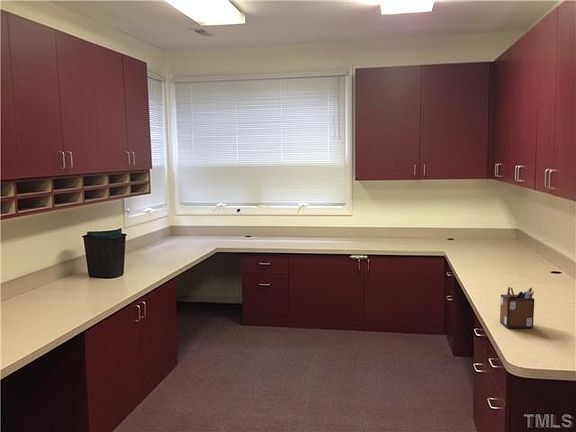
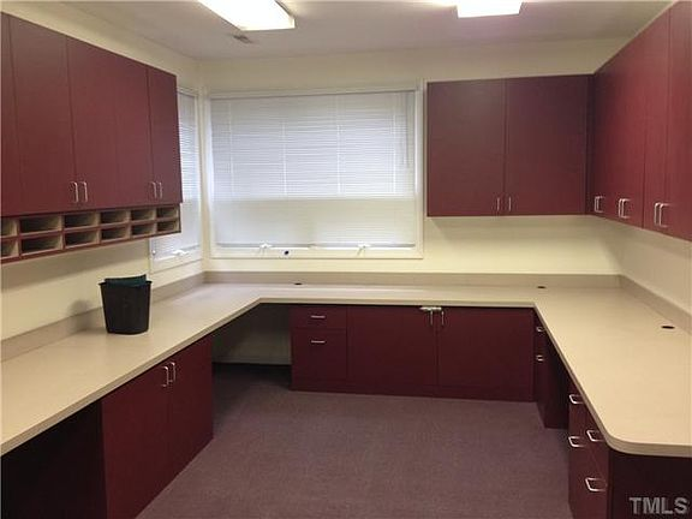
- desk organizer [499,286,536,329]
